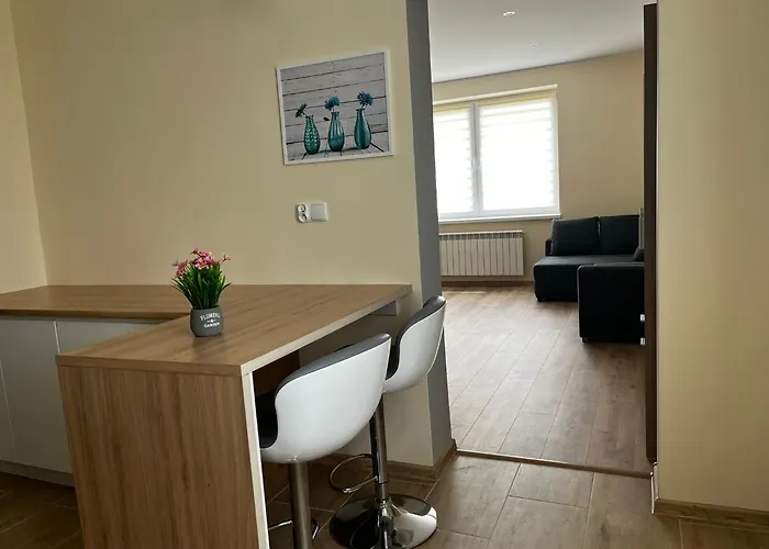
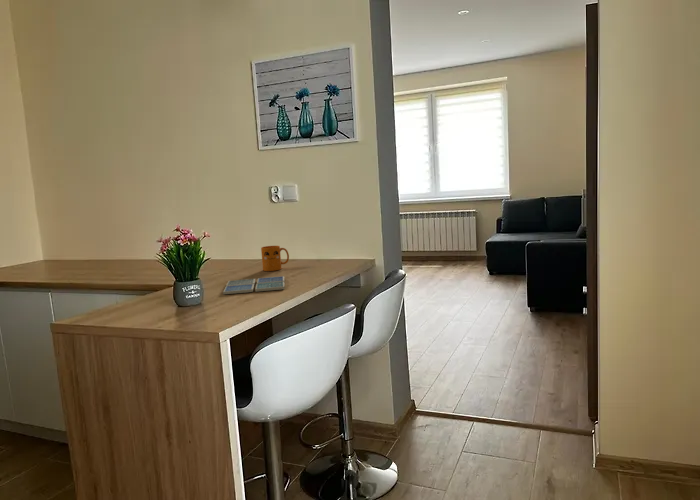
+ mug [260,245,290,272]
+ drink coaster [222,275,285,295]
